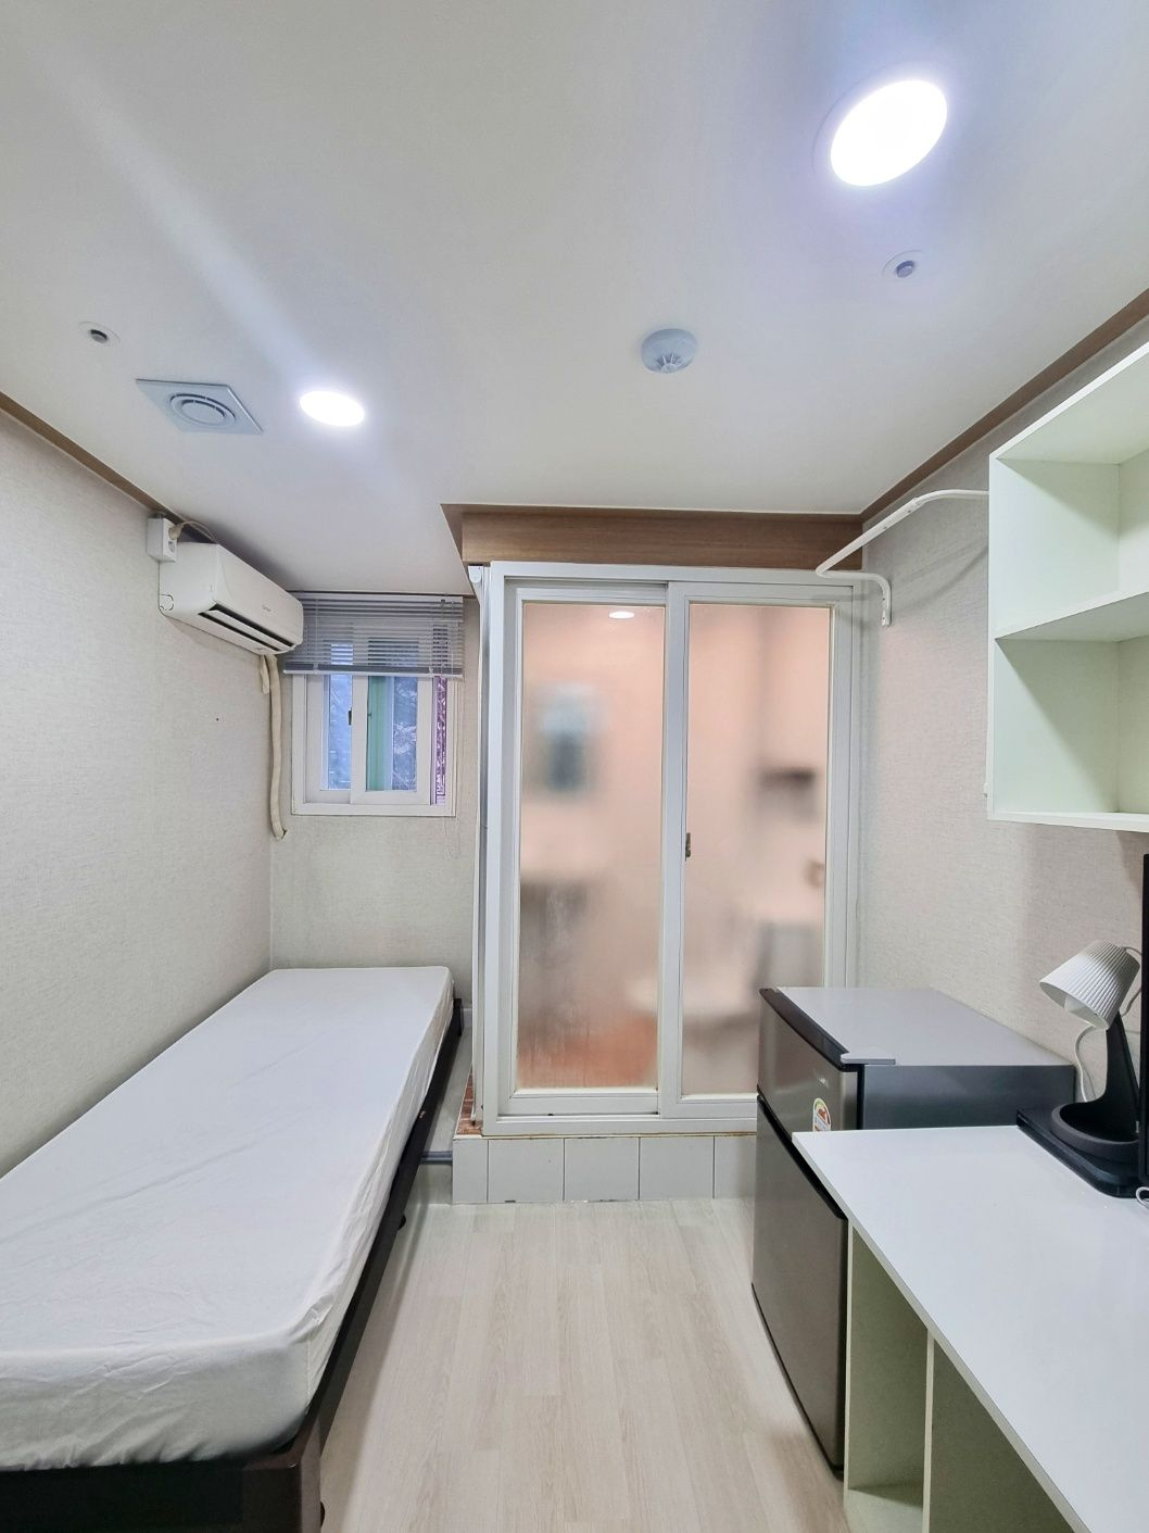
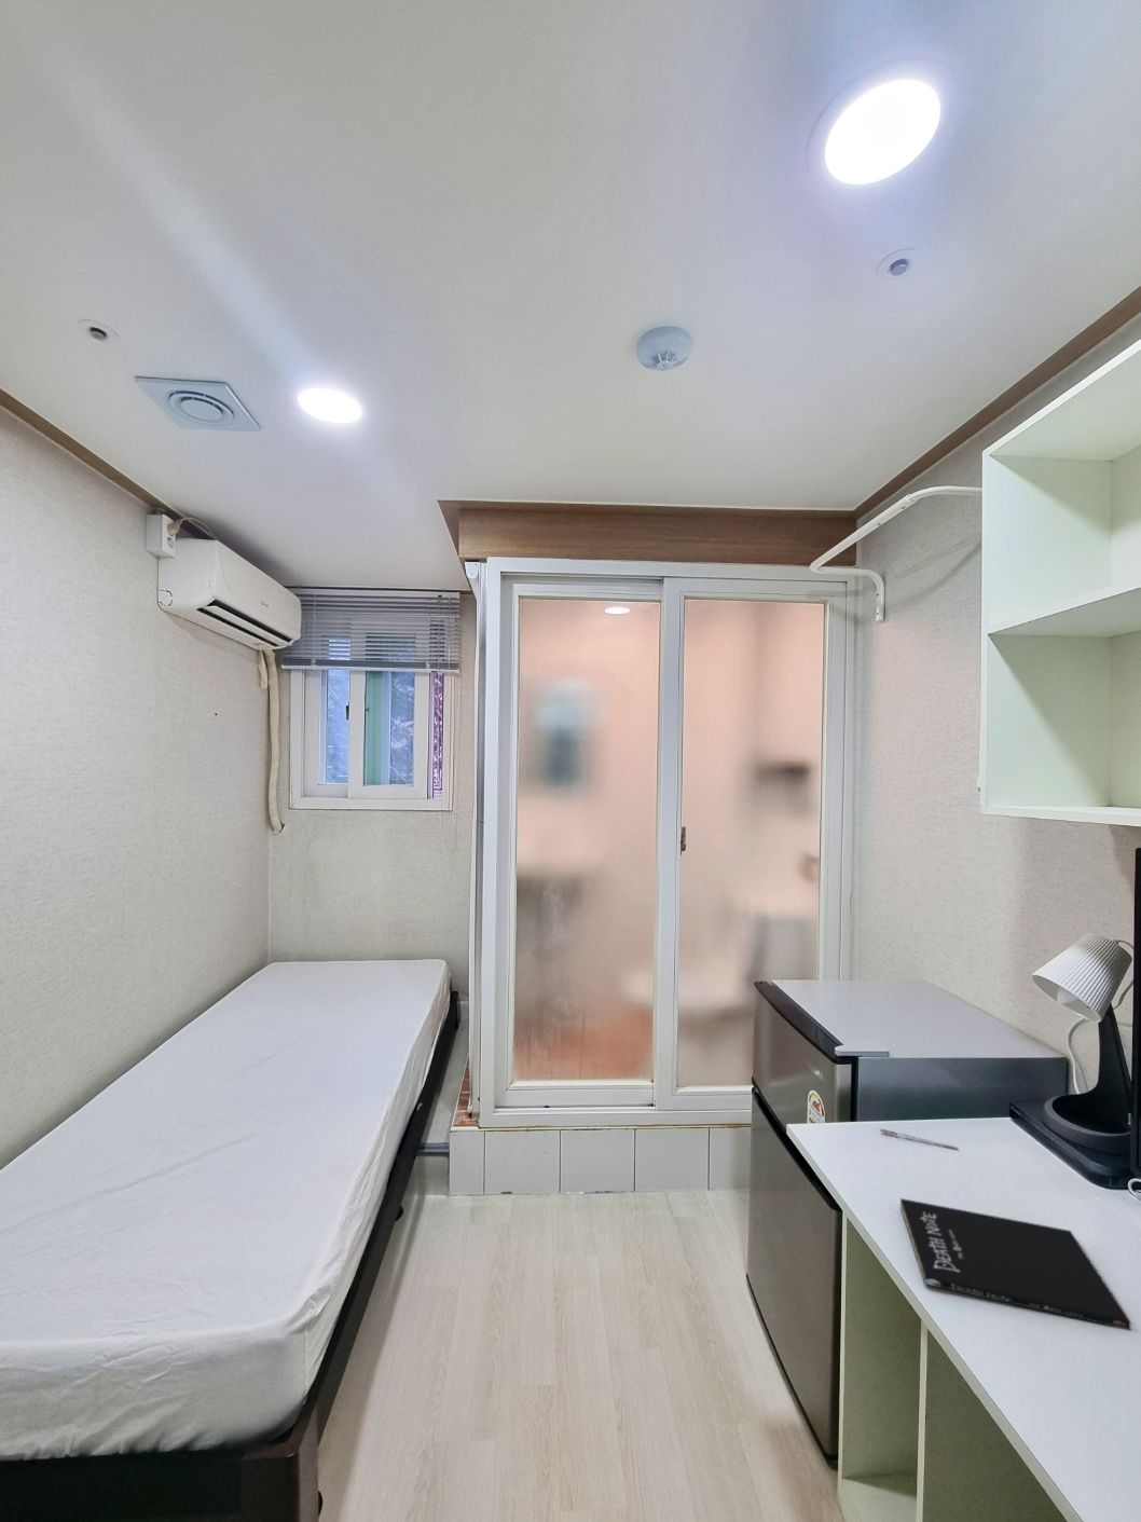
+ pen [879,1128,959,1149]
+ notebook [899,1197,1131,1331]
